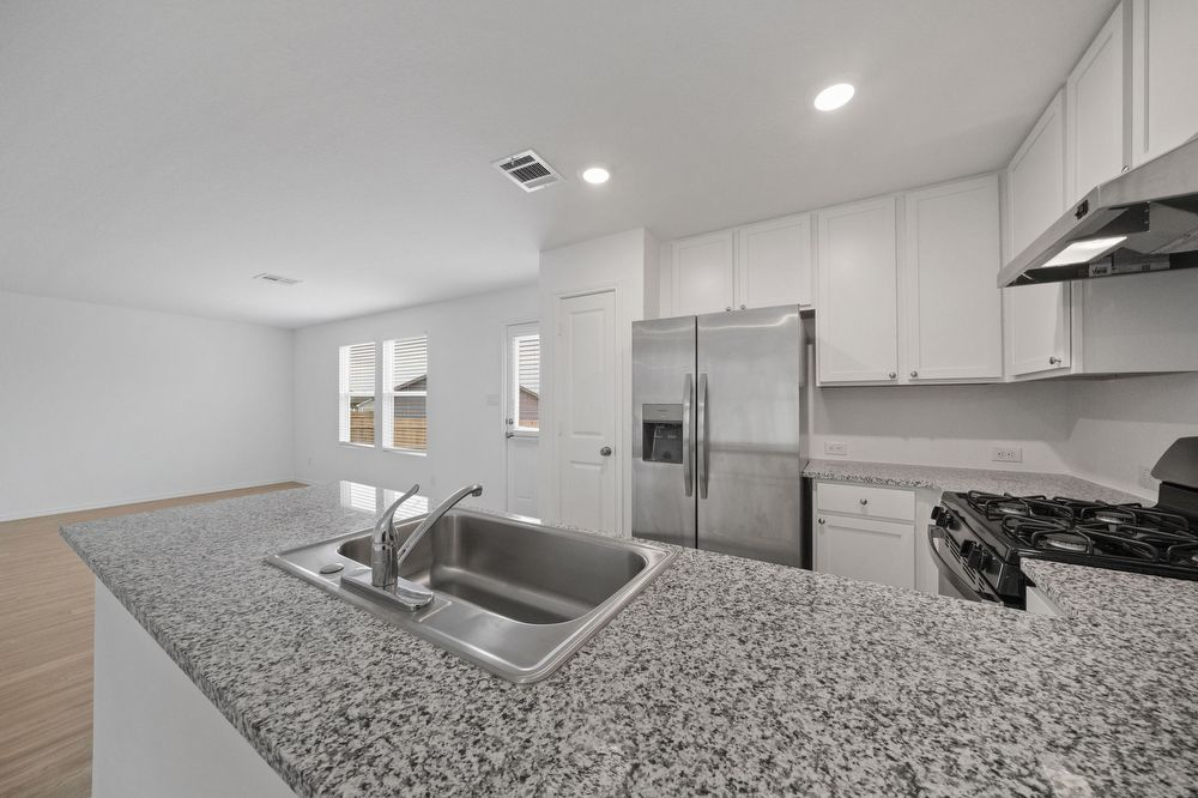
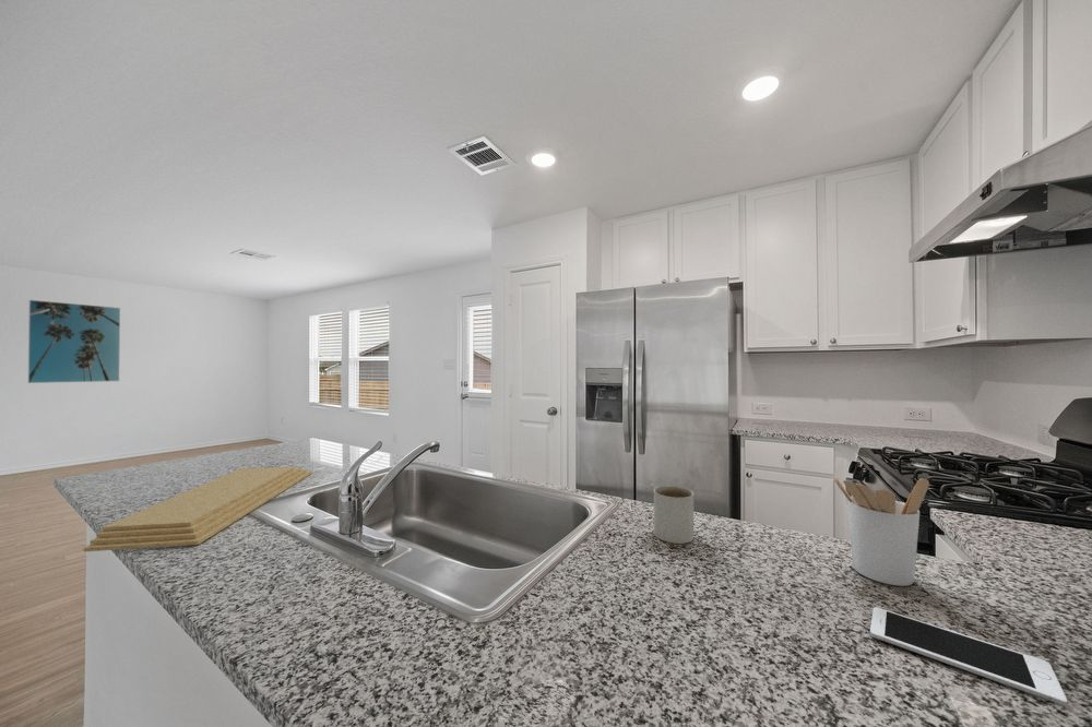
+ mug [653,485,695,545]
+ cutting board [83,466,313,552]
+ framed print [27,299,121,384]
+ cell phone [869,606,1068,707]
+ utensil holder [833,476,930,587]
